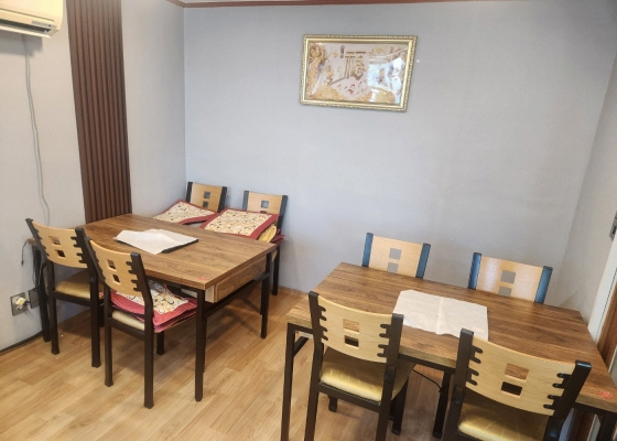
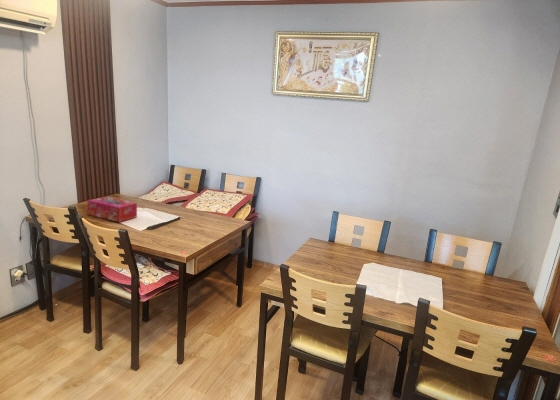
+ tissue box [86,196,138,223]
